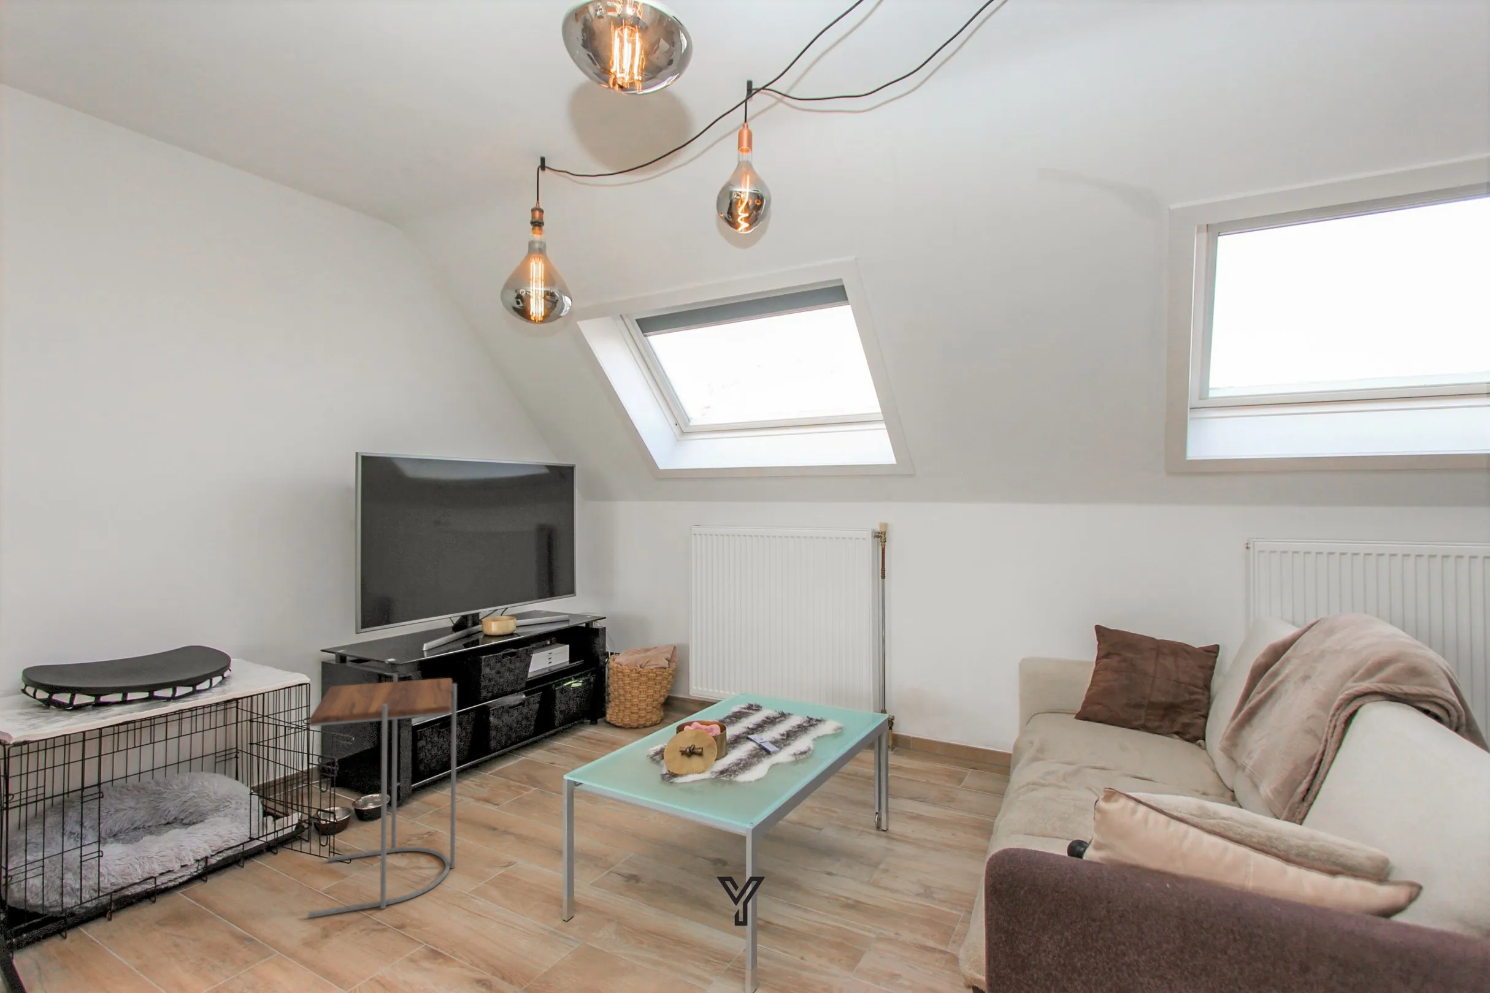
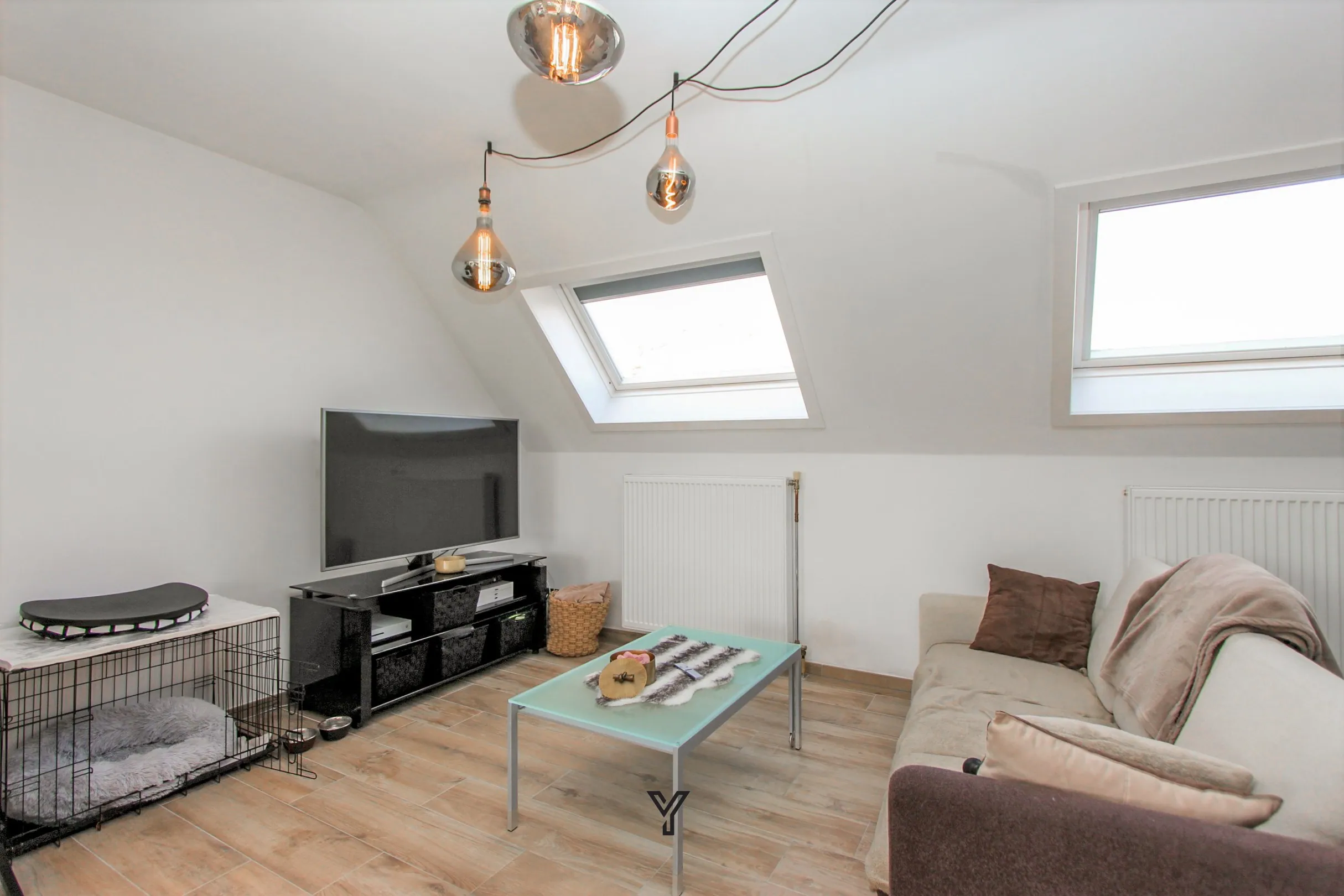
- side table [307,674,458,919]
